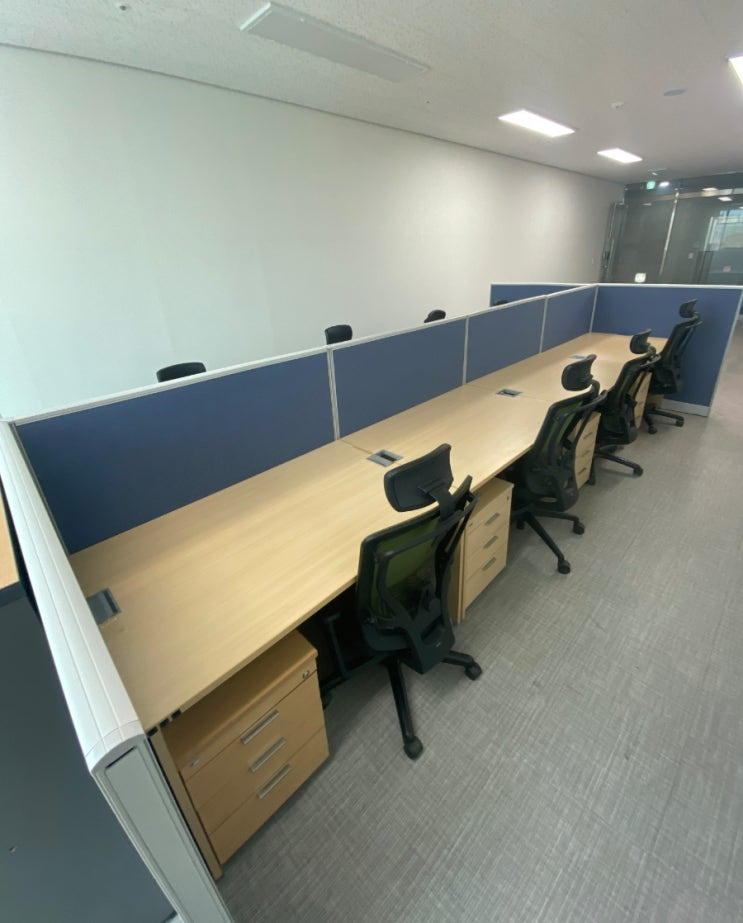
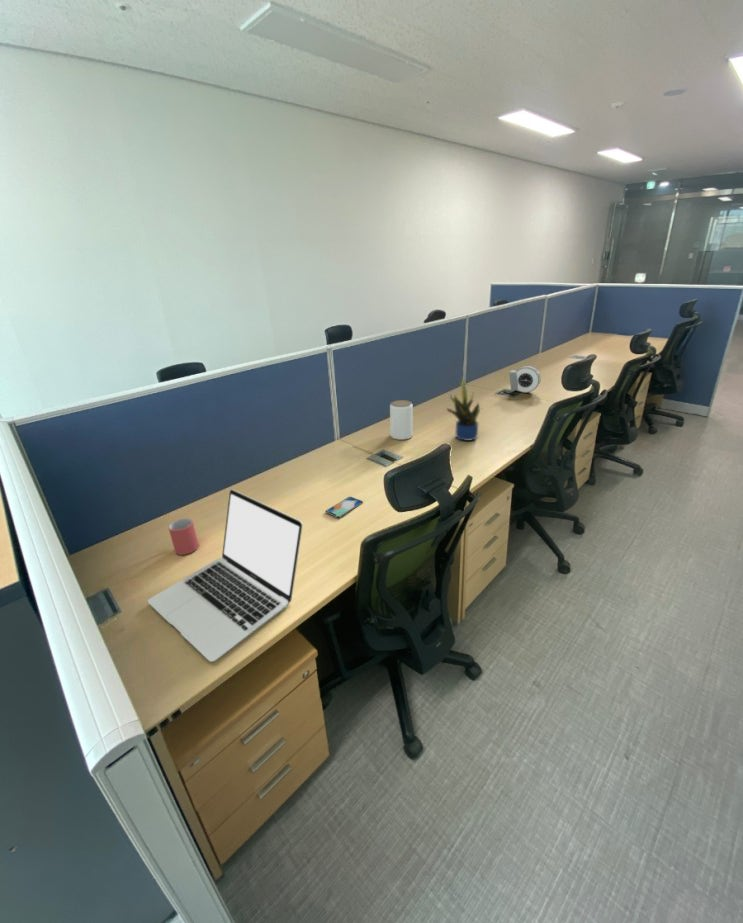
+ smartphone [324,496,364,519]
+ potted plant [445,375,484,442]
+ alarm clock [508,365,542,394]
+ mug [167,517,200,556]
+ jar [389,399,414,441]
+ laptop [147,488,304,663]
